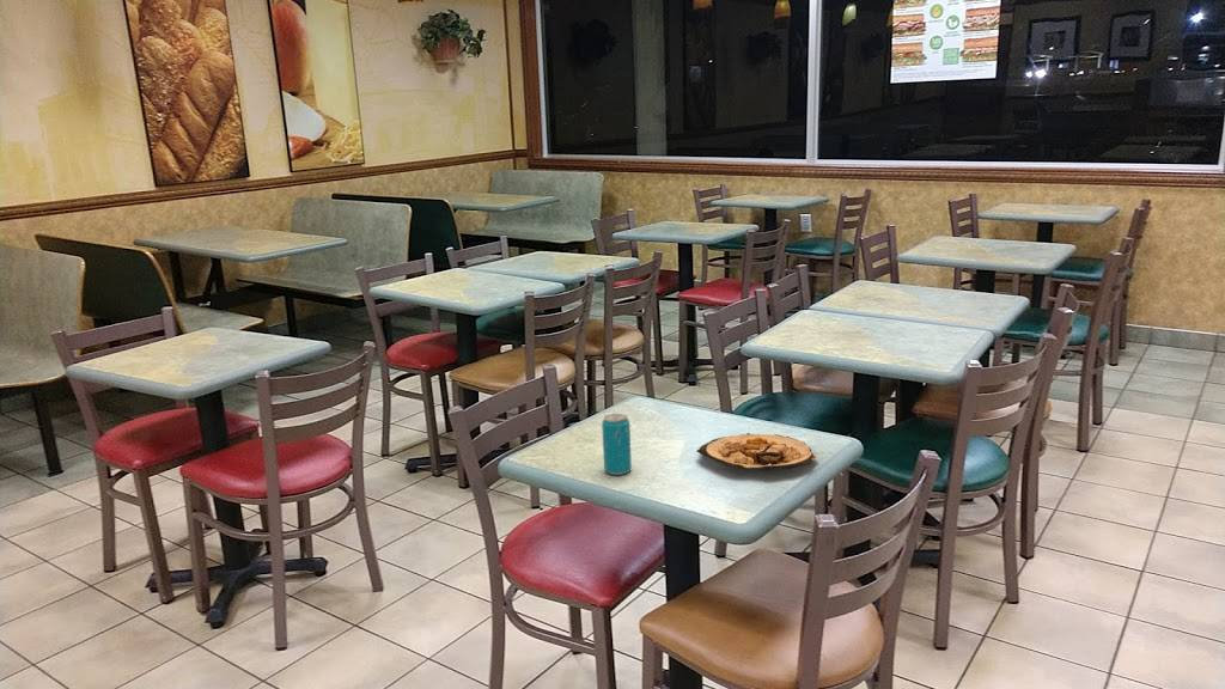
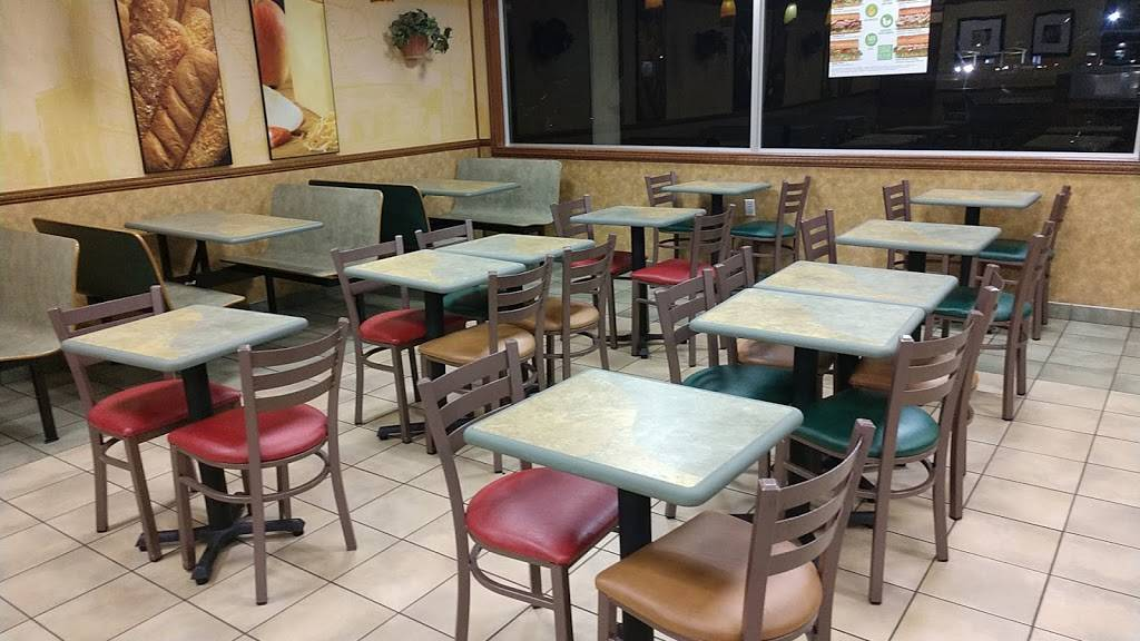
- food plate [695,432,818,471]
- beverage can [601,413,633,476]
